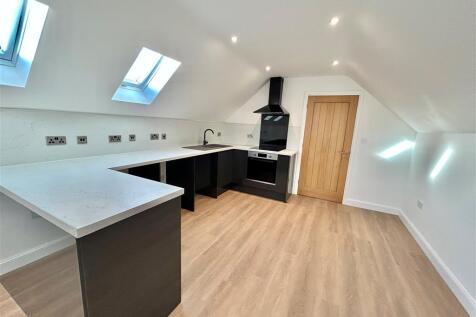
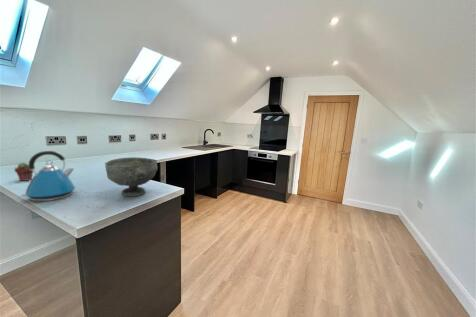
+ potted succulent [13,162,34,182]
+ decorative bowl [104,156,159,197]
+ kettle [19,150,76,202]
